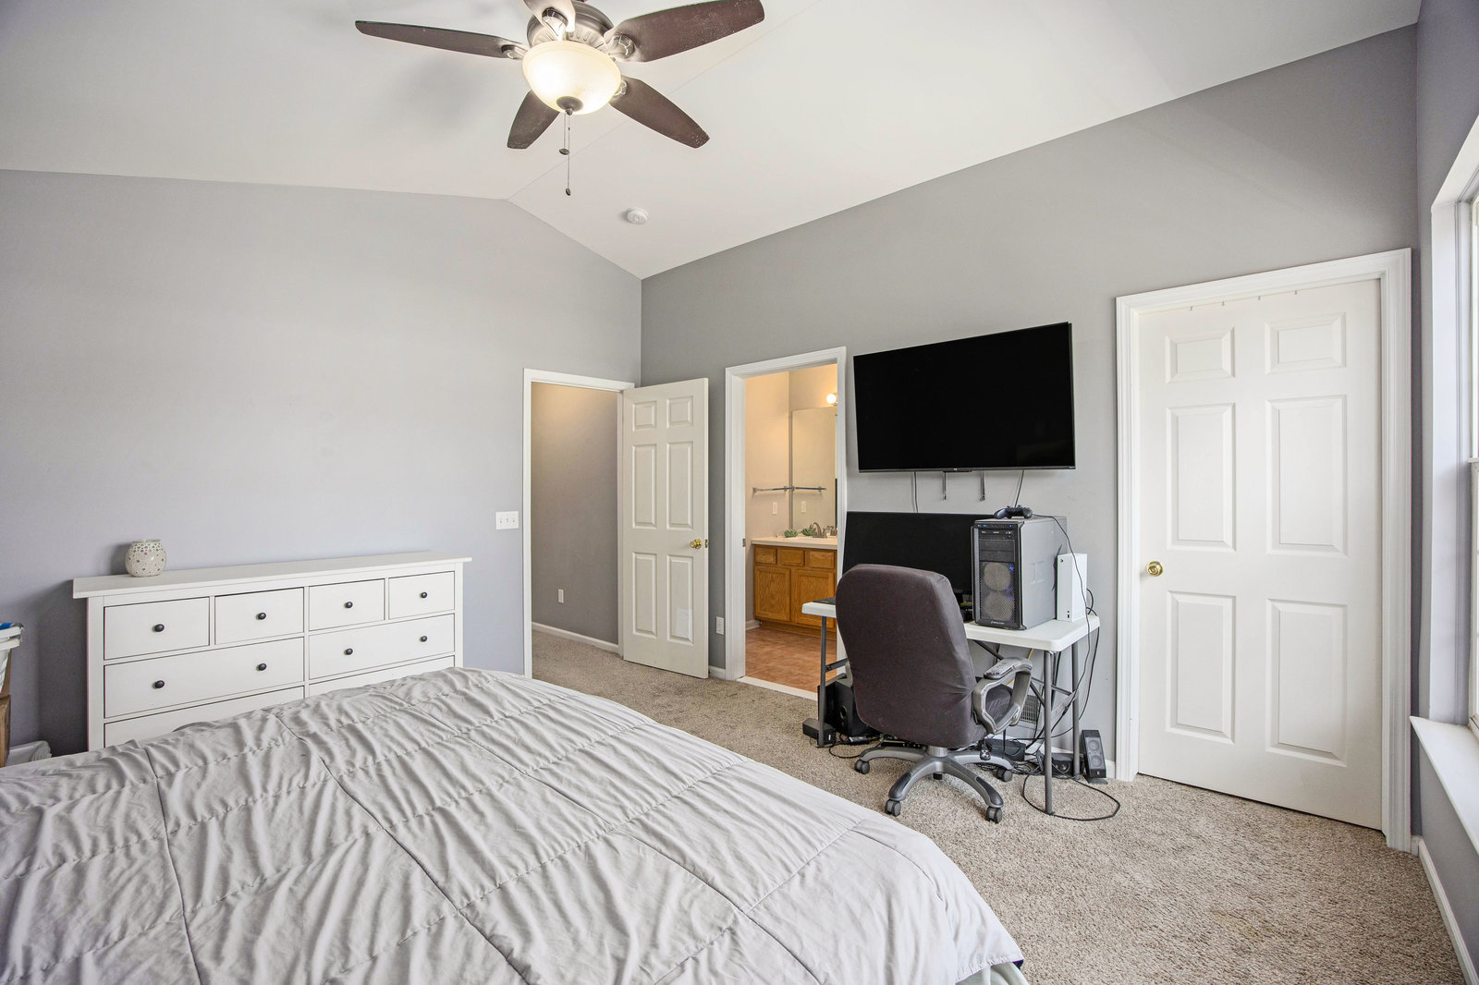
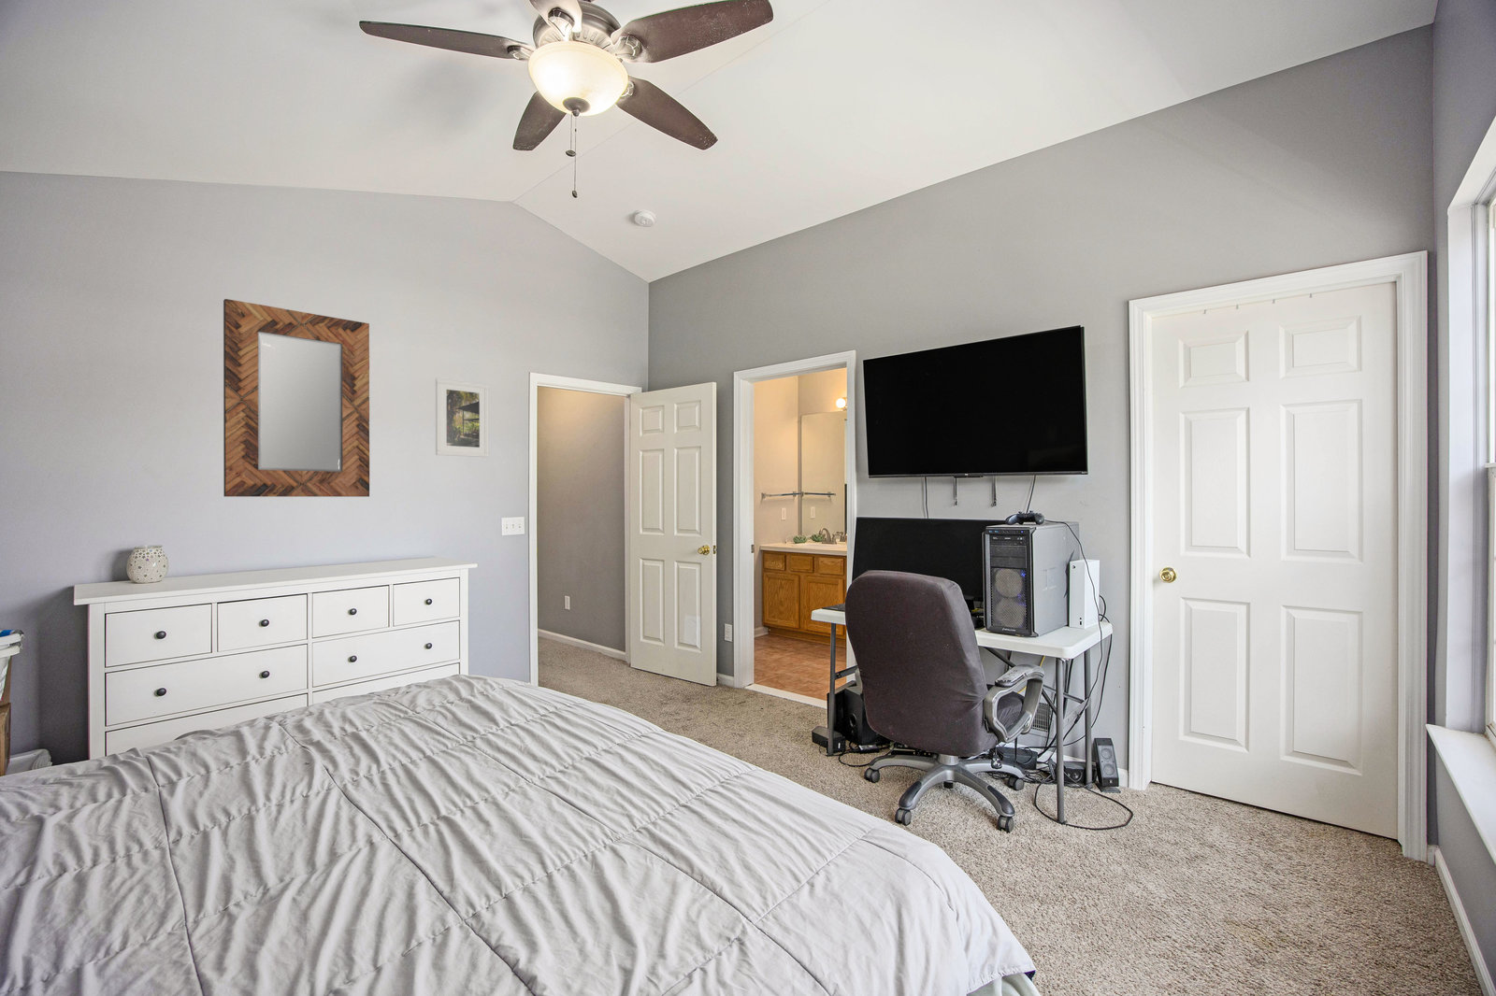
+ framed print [435,378,489,458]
+ home mirror [222,298,370,498]
